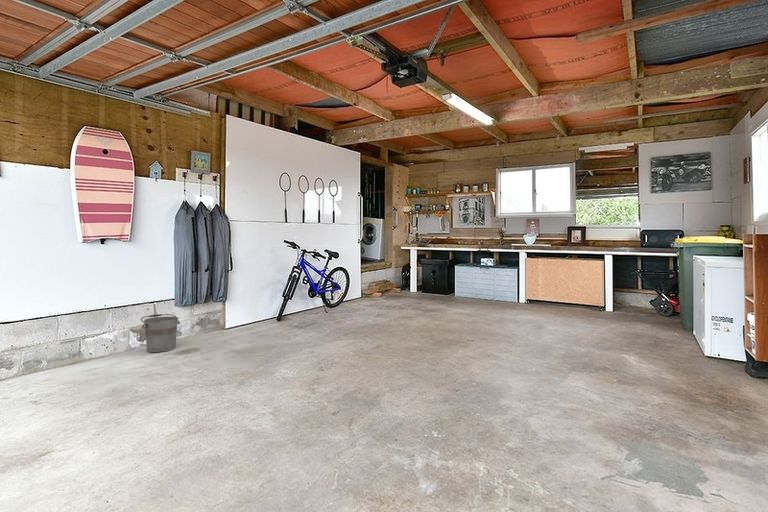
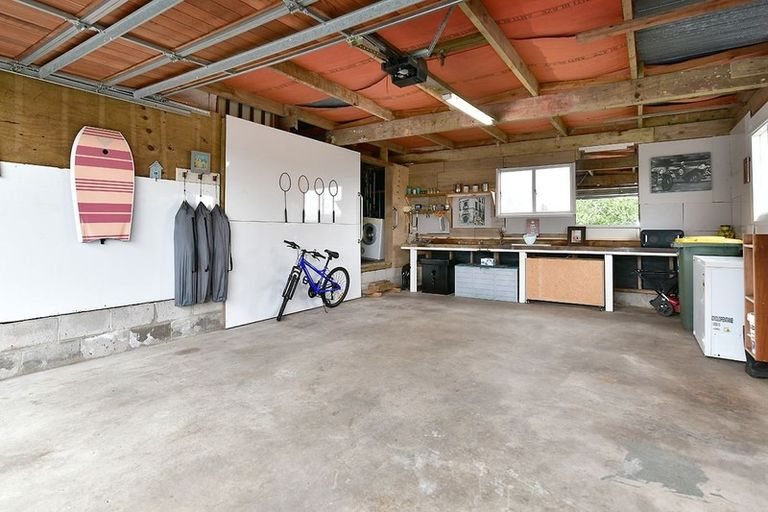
- bucket [140,313,181,353]
